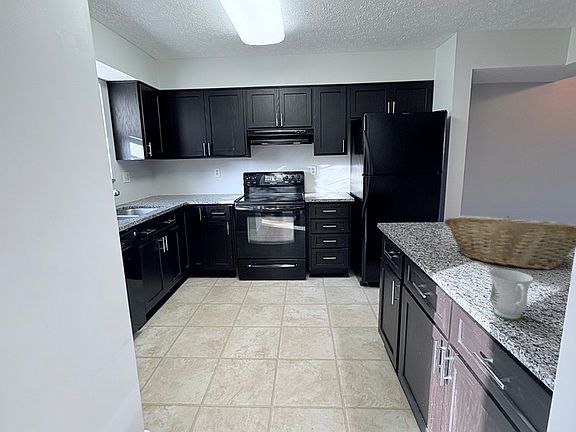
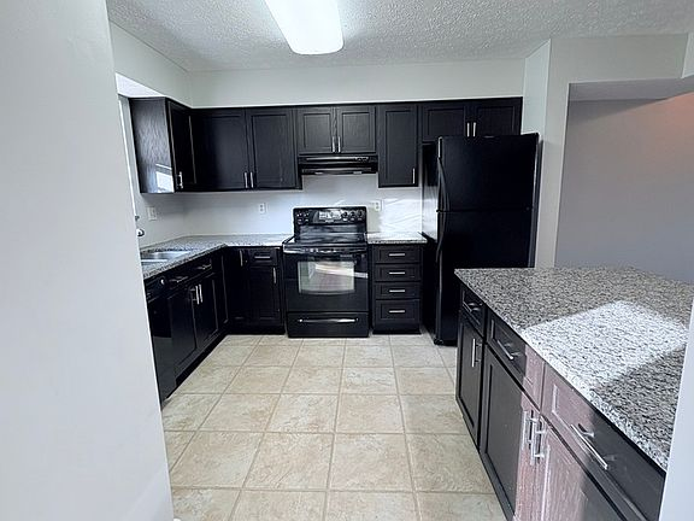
- mug [488,268,535,321]
- fruit basket [443,215,576,271]
